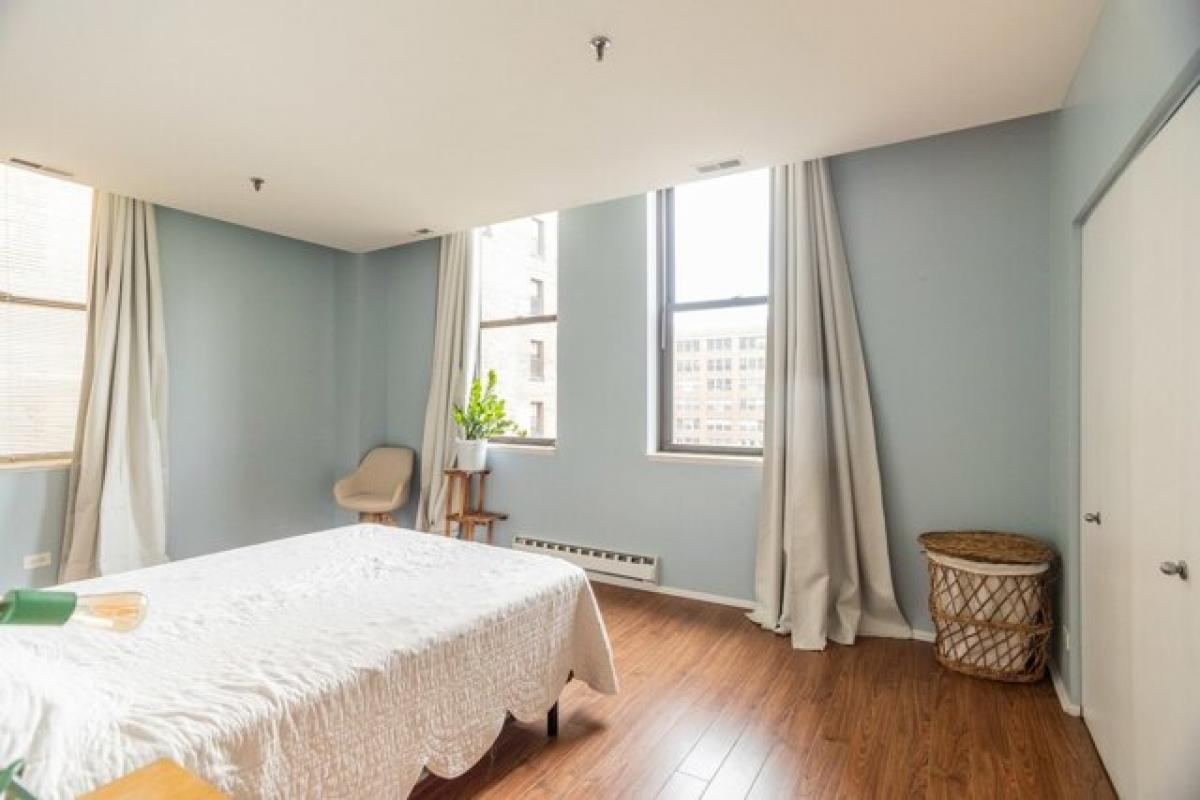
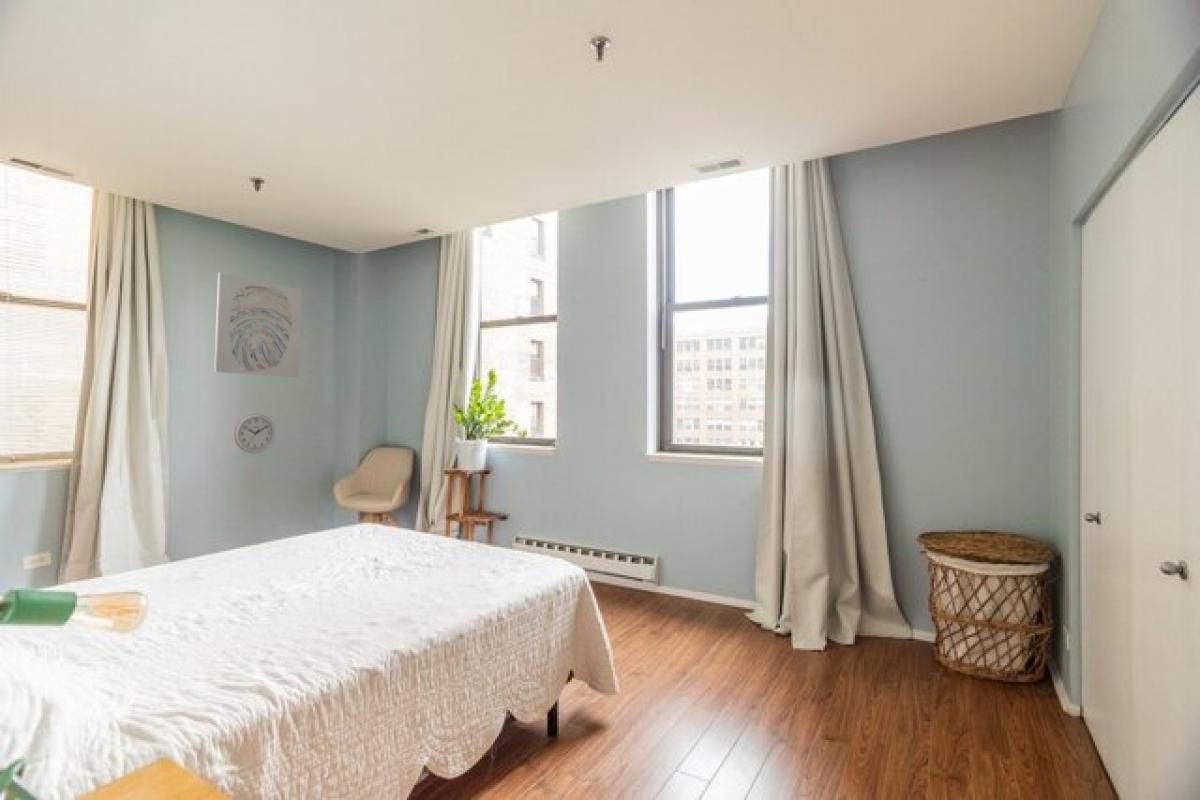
+ wall clock [233,413,276,454]
+ wall art [213,271,303,378]
